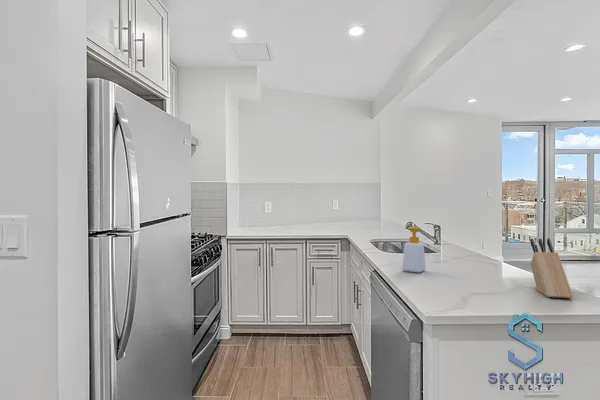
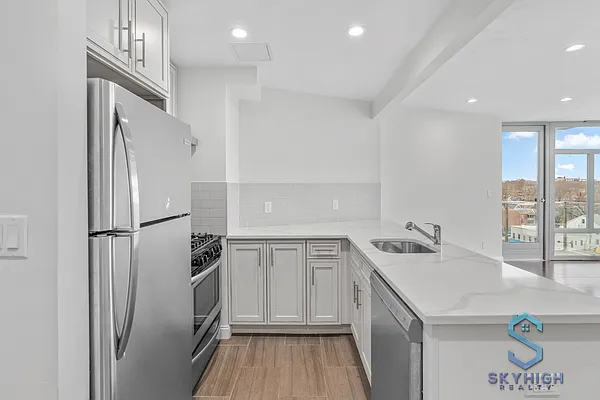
- knife block [530,237,574,299]
- soap bottle [401,225,427,273]
